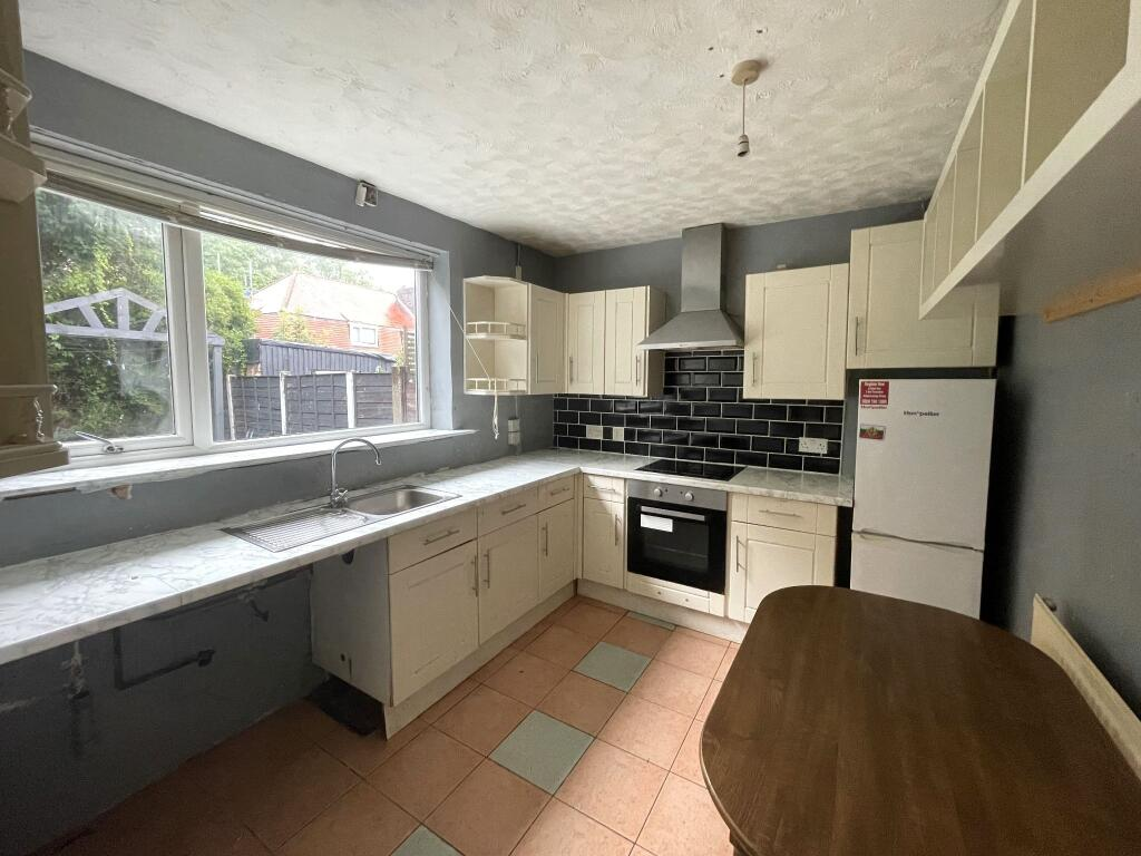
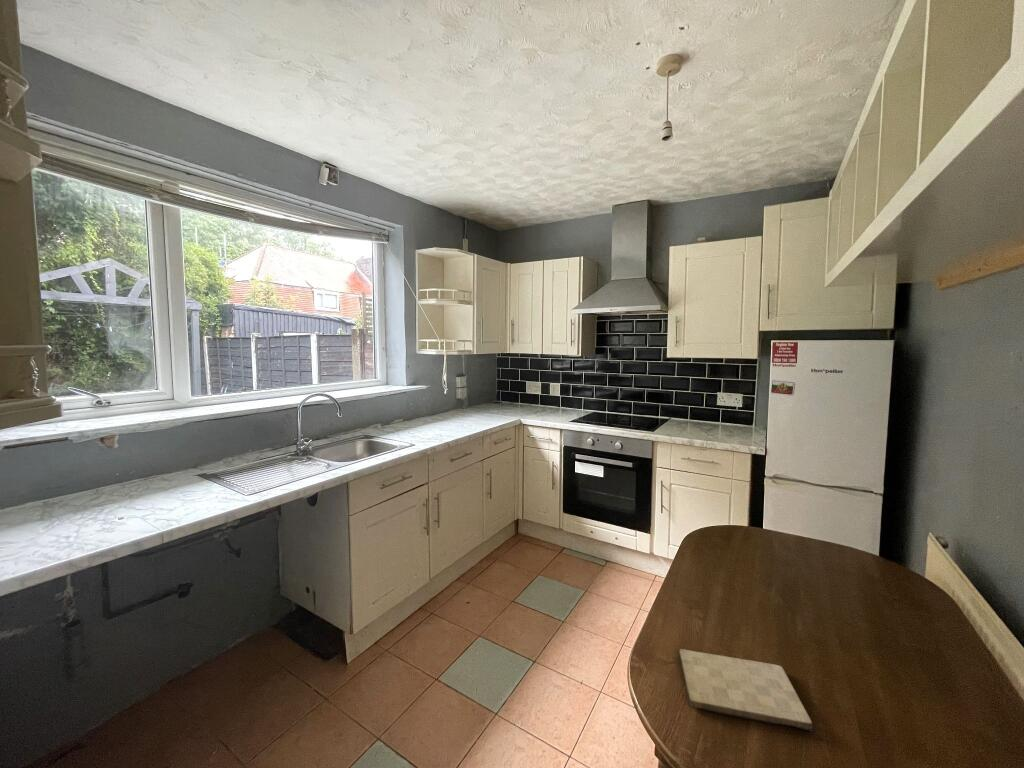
+ cutting board [678,648,814,733]
